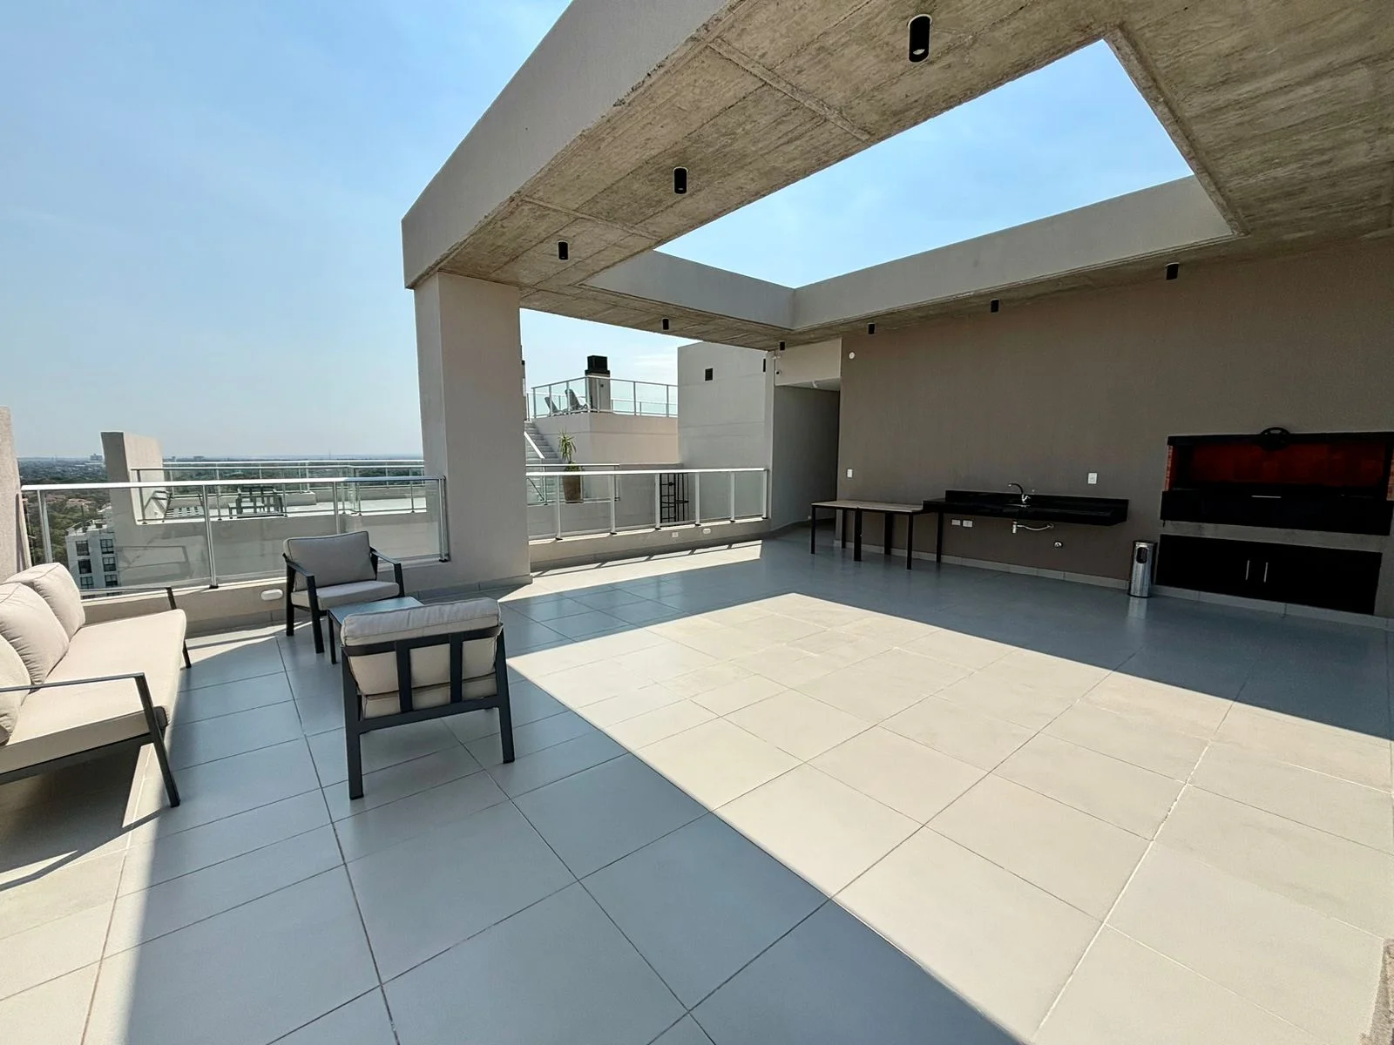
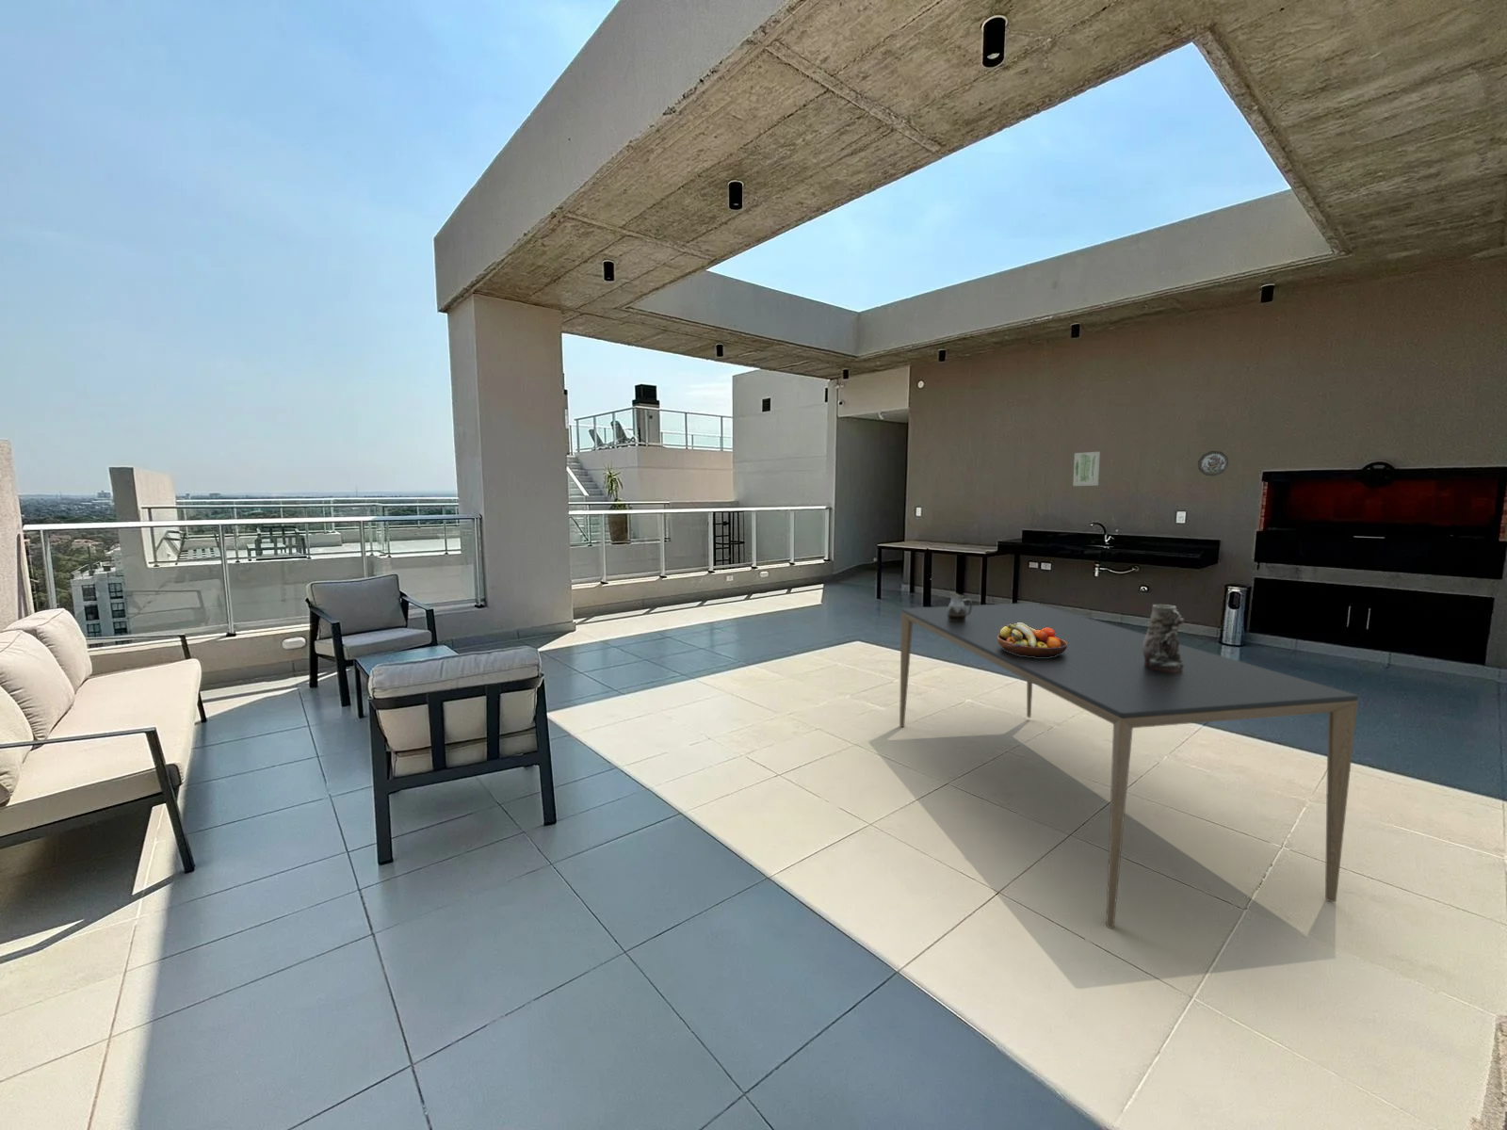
+ decorative plate [1197,450,1229,476]
+ fruit bowl [997,622,1067,658]
+ pitcher [948,591,973,622]
+ vase [1143,604,1185,672]
+ dining table [898,602,1359,929]
+ wall art [1072,451,1101,487]
